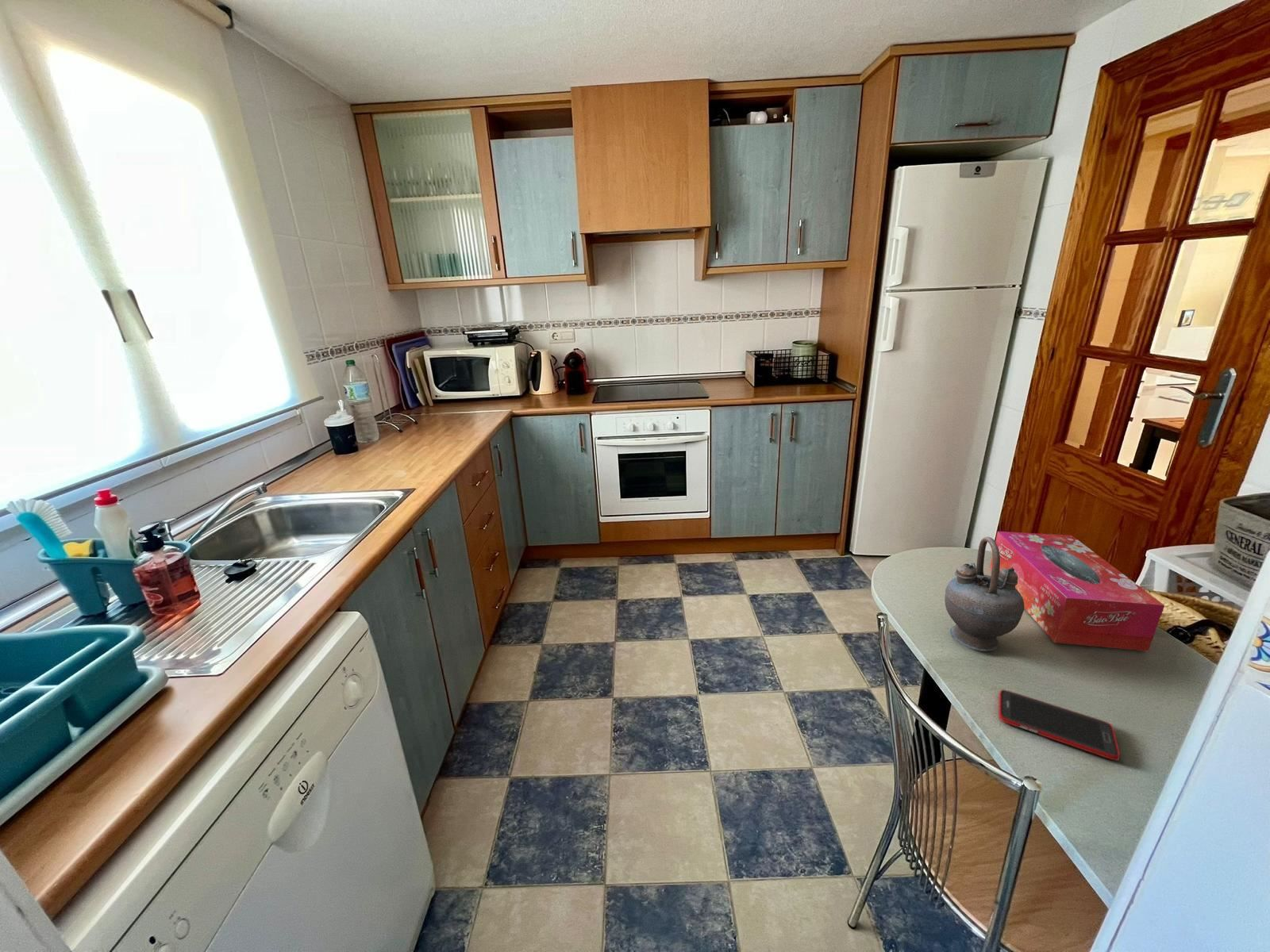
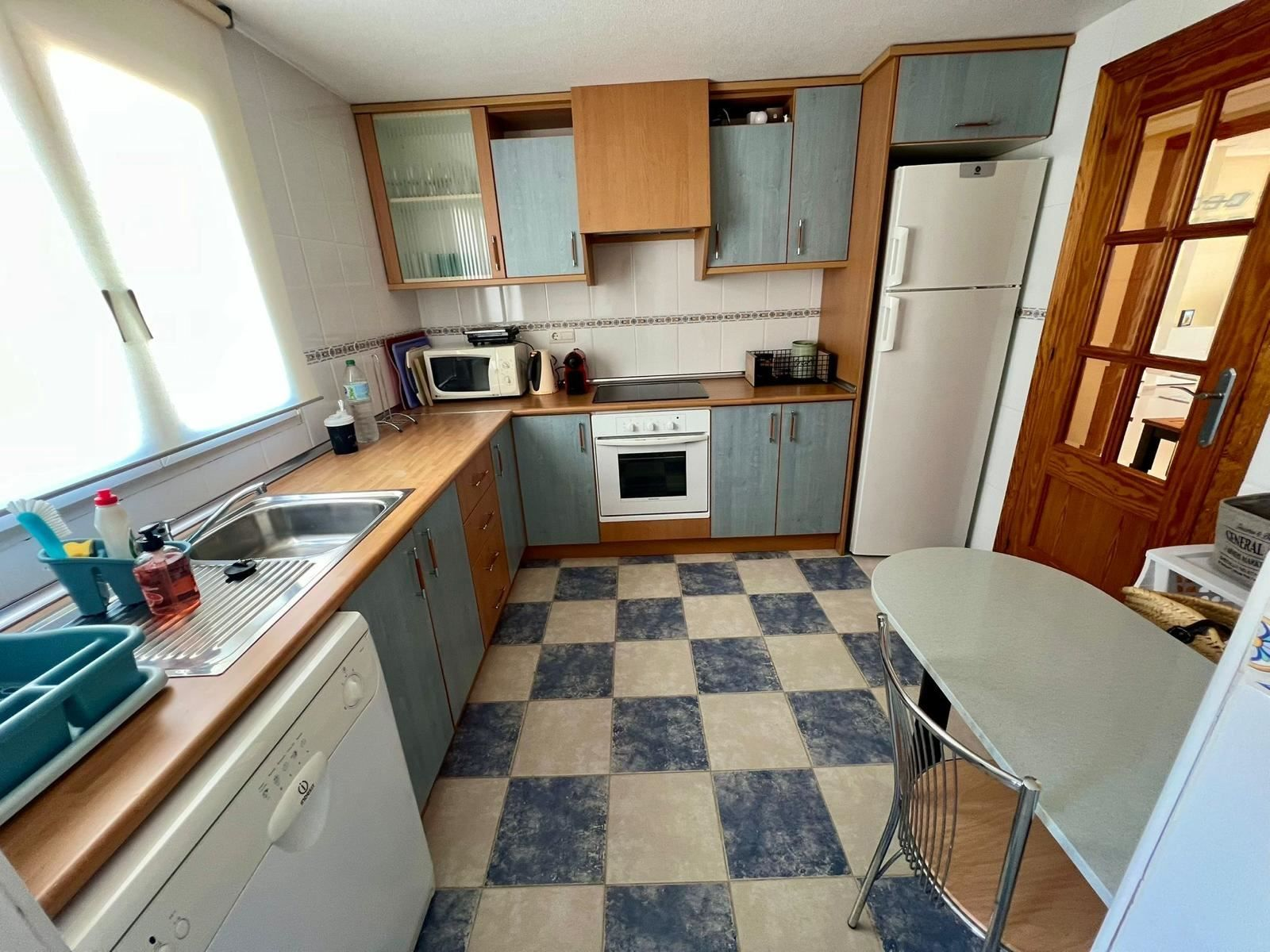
- tissue box [989,531,1165,652]
- teapot [944,536,1025,652]
- cell phone [998,689,1121,762]
